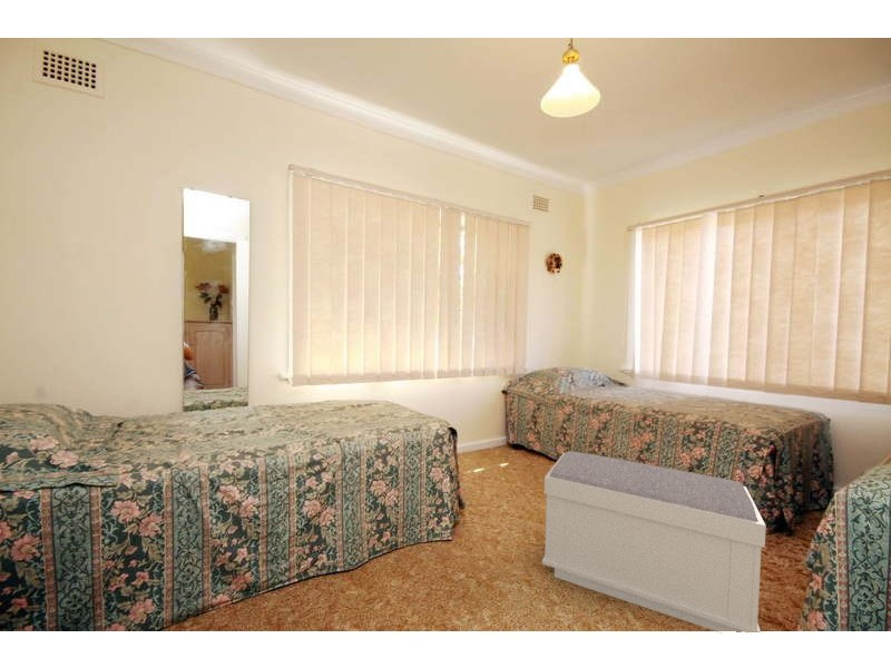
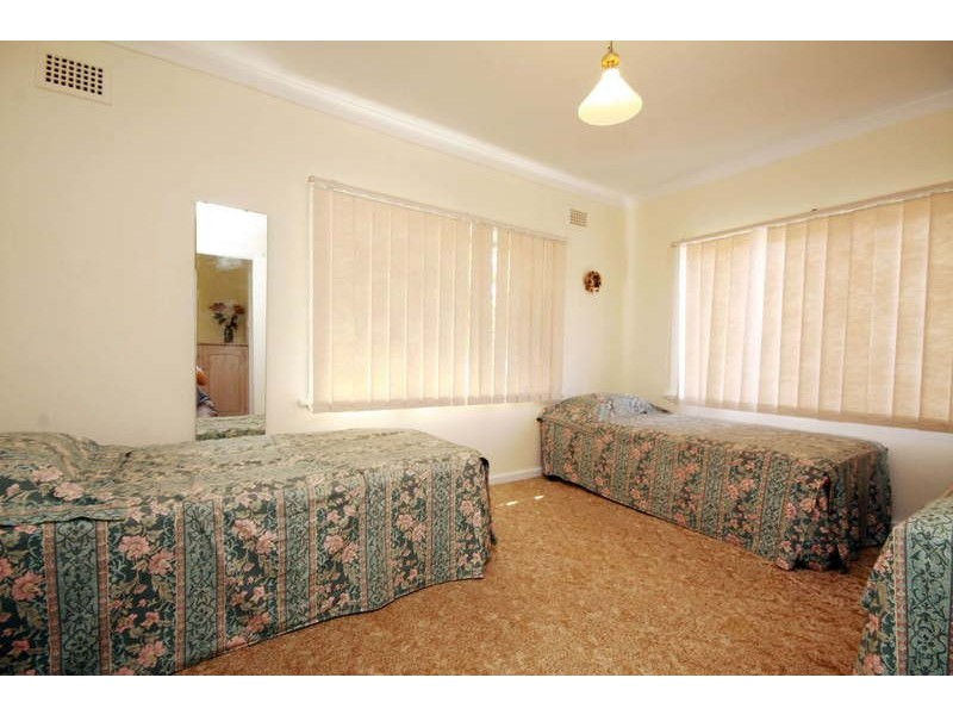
- bench [541,450,767,633]
